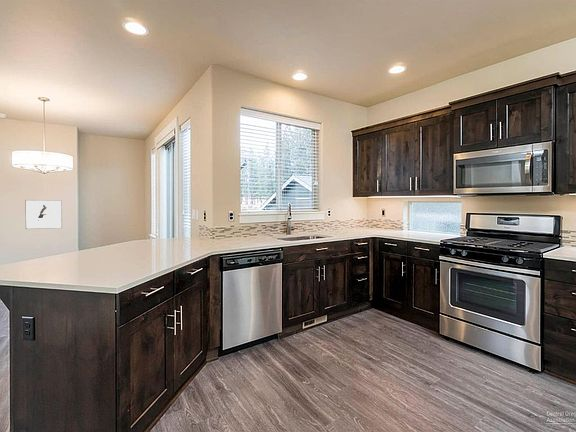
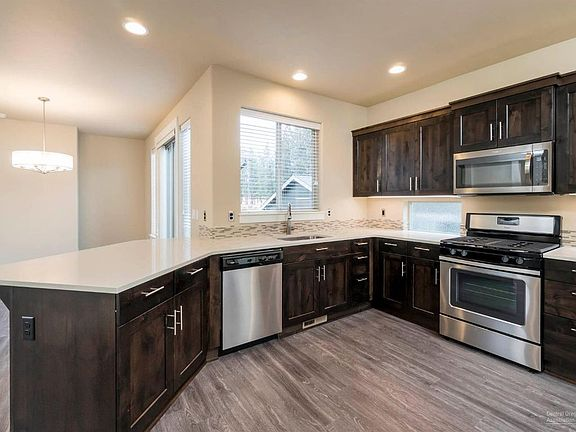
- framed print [24,199,63,230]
